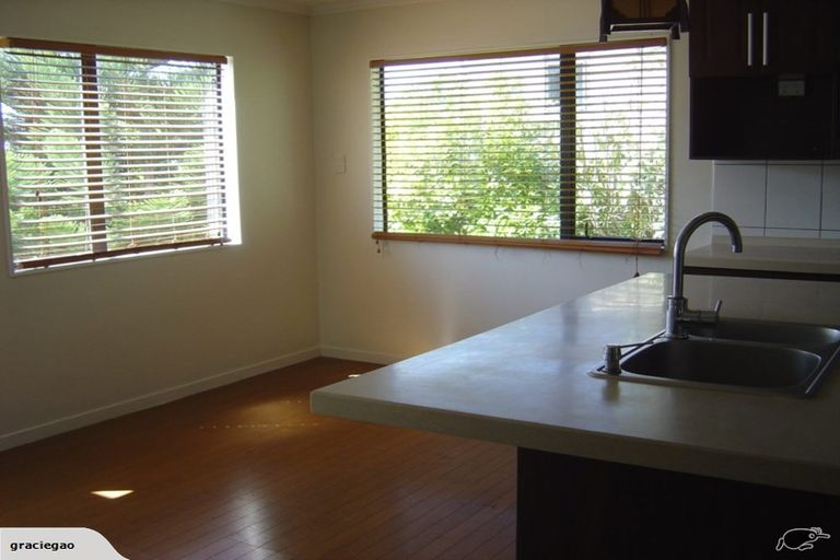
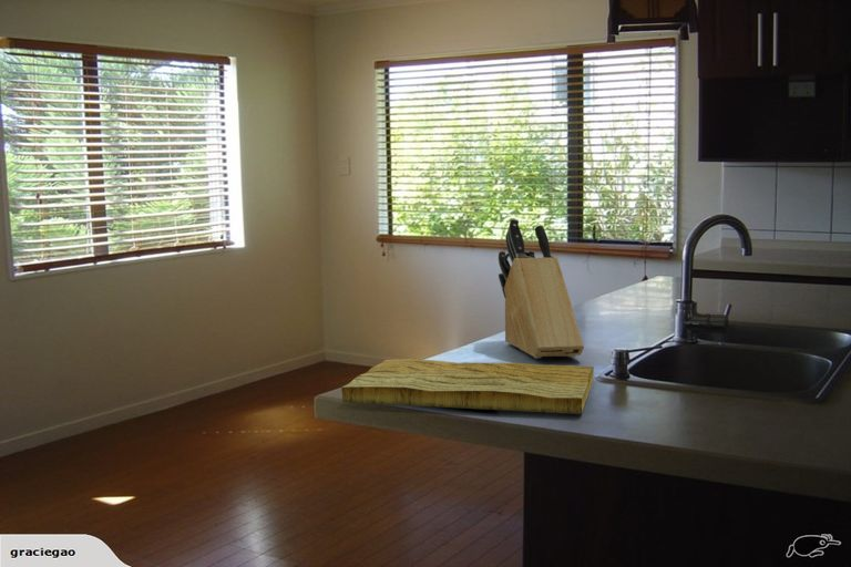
+ knife block [498,218,585,360]
+ cutting board [340,358,595,415]
